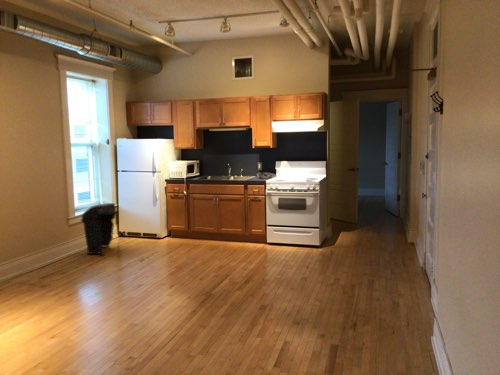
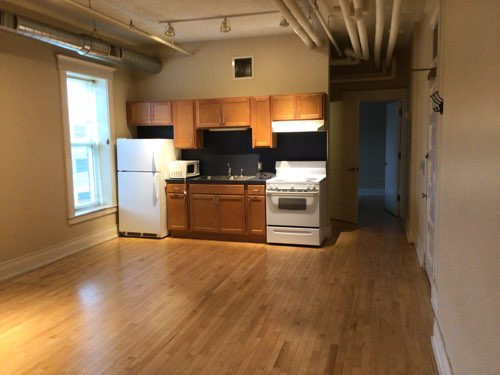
- trash can [80,202,118,256]
